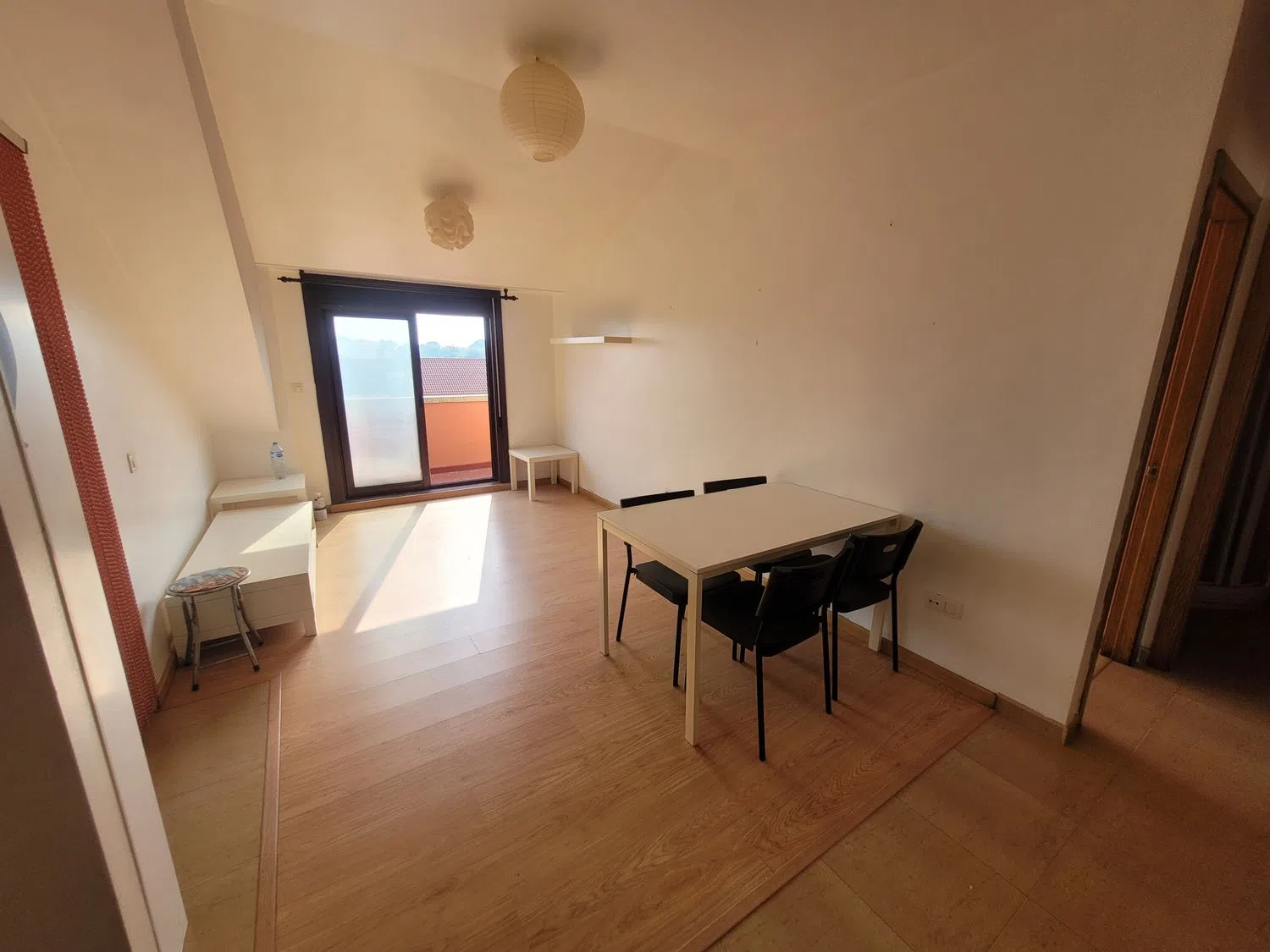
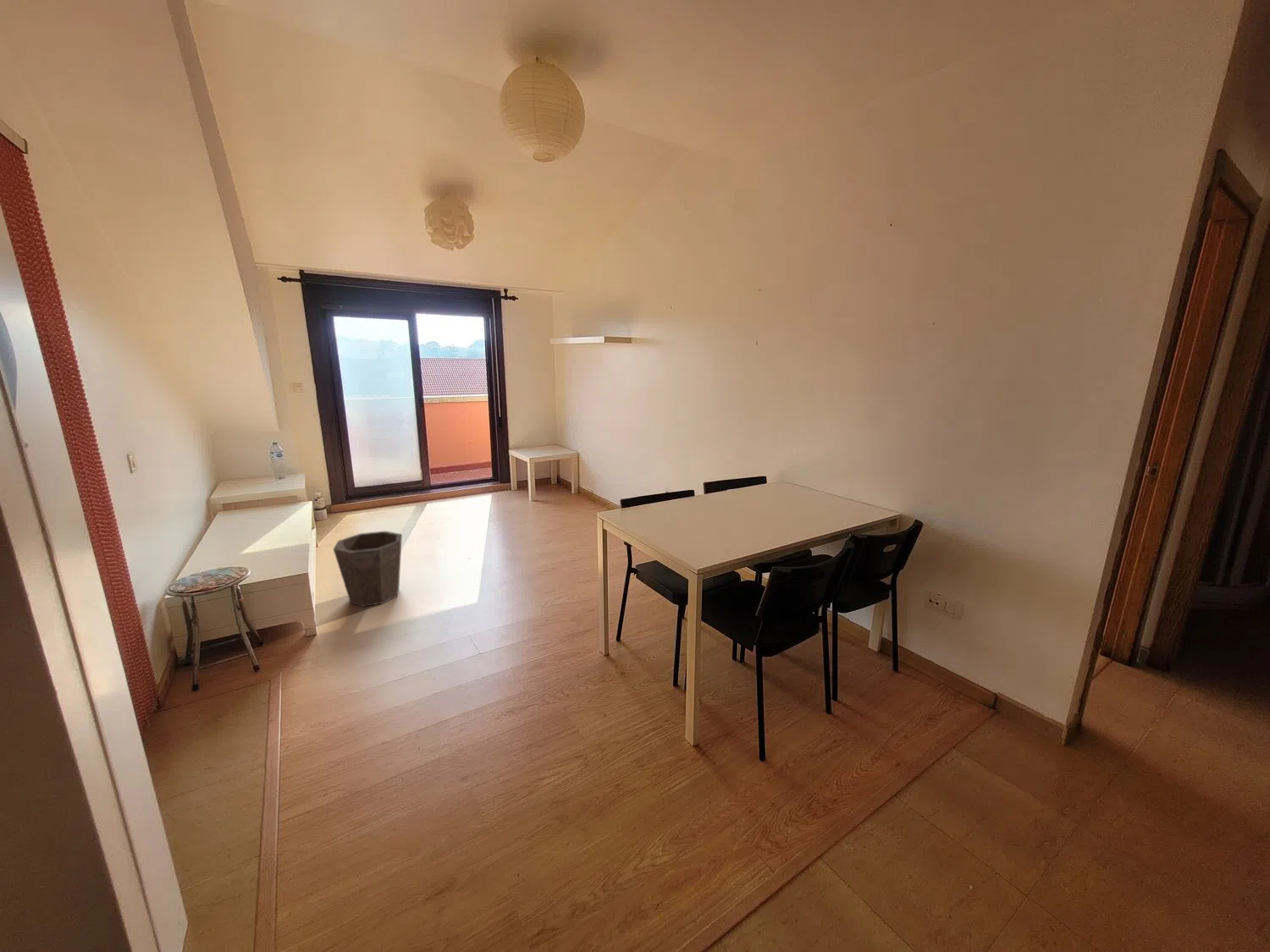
+ waste bin [333,531,403,608]
